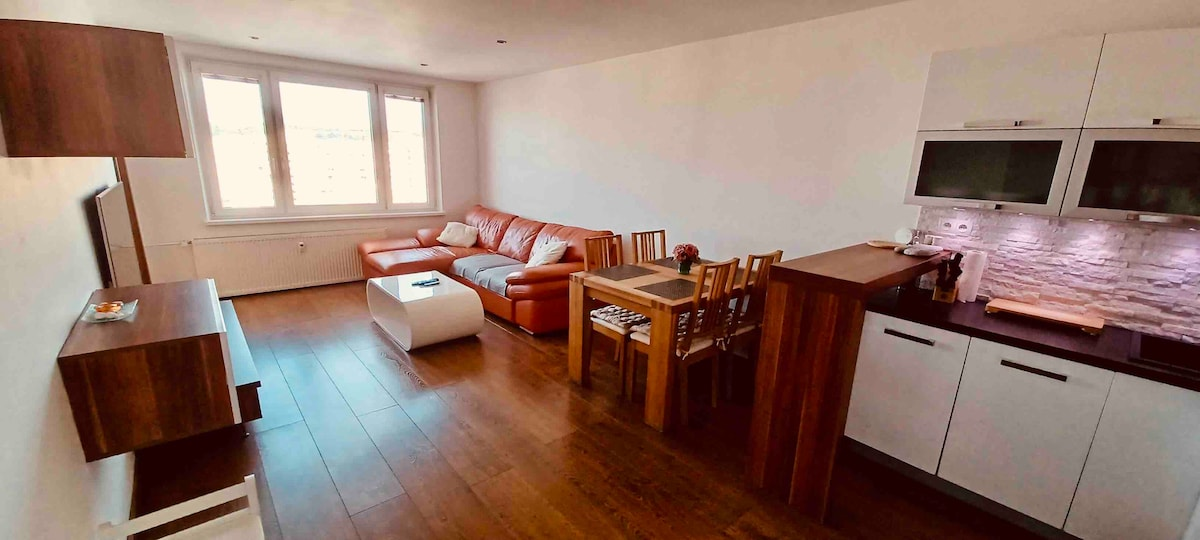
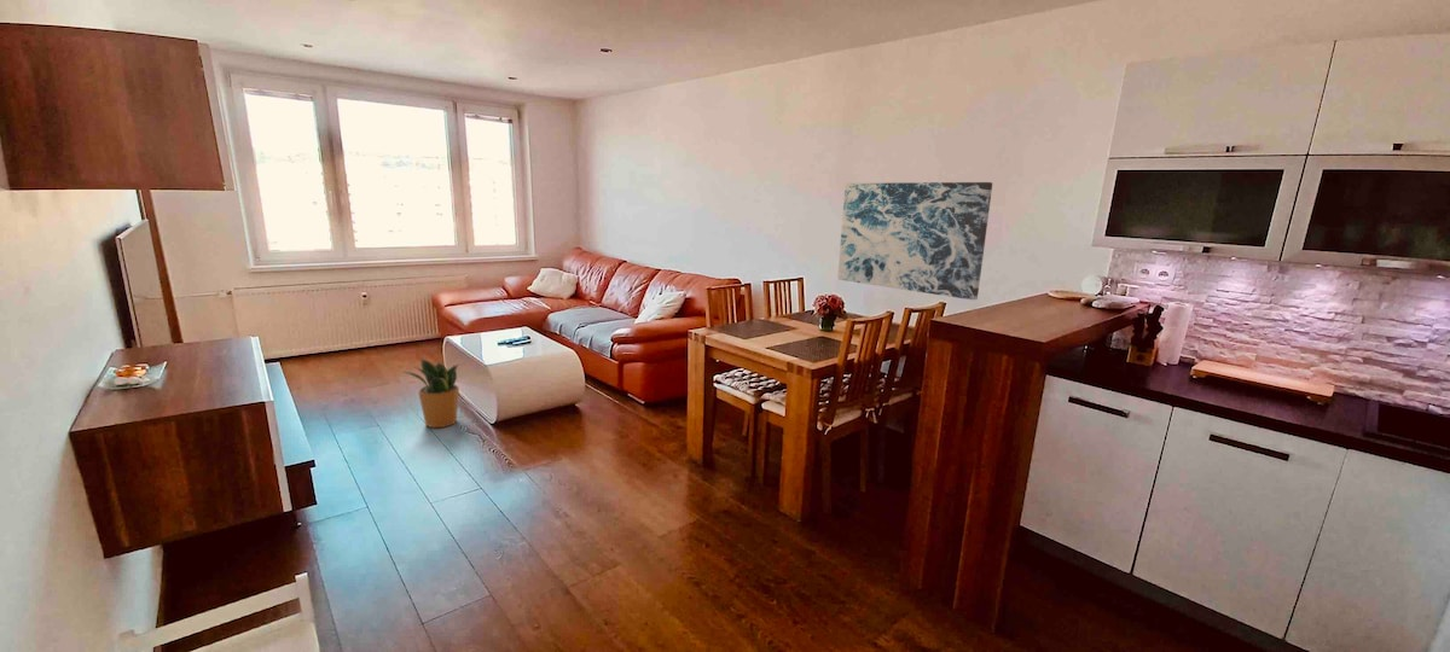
+ wall art [836,181,993,301]
+ potted plant [404,357,460,429]
